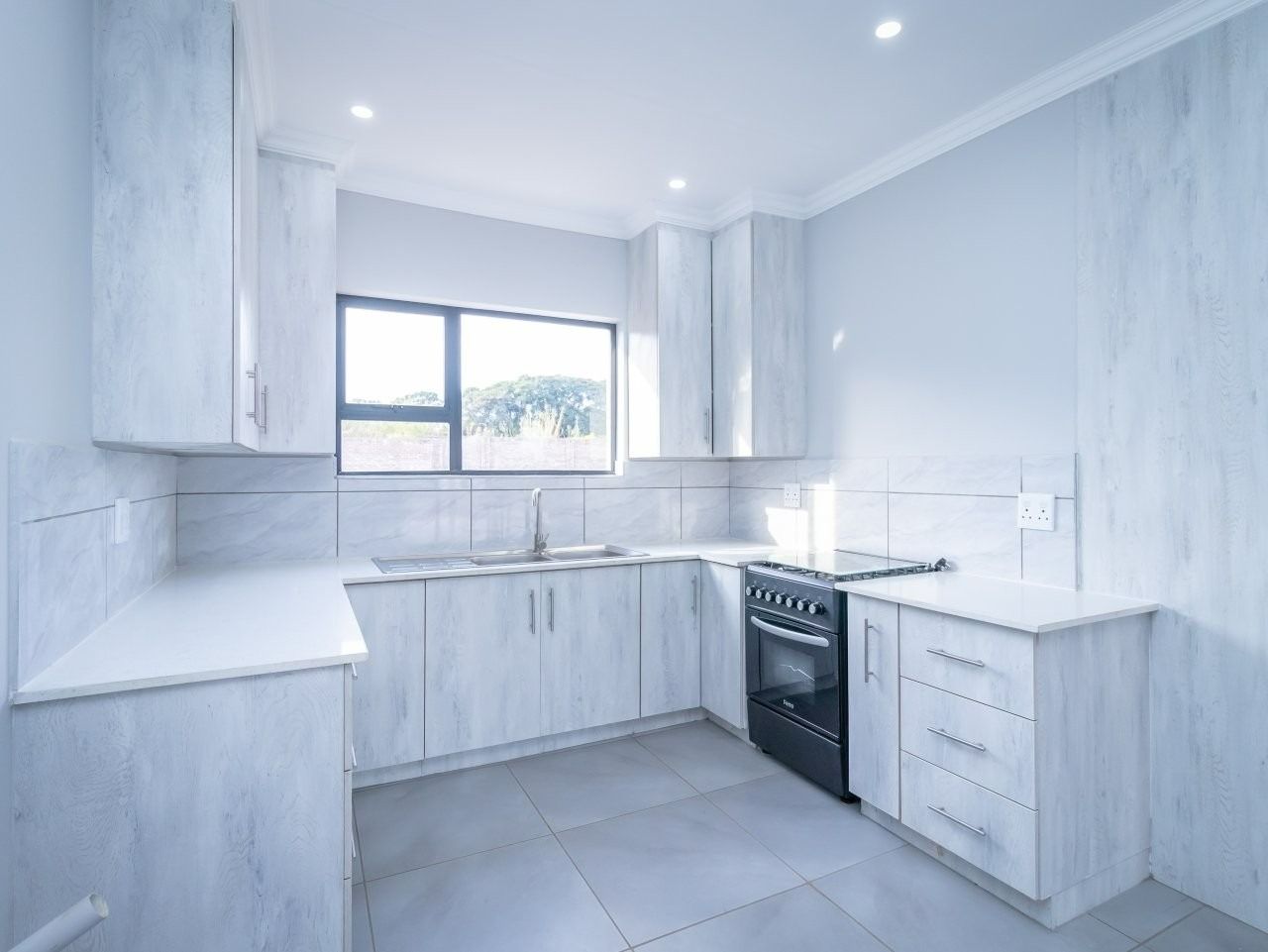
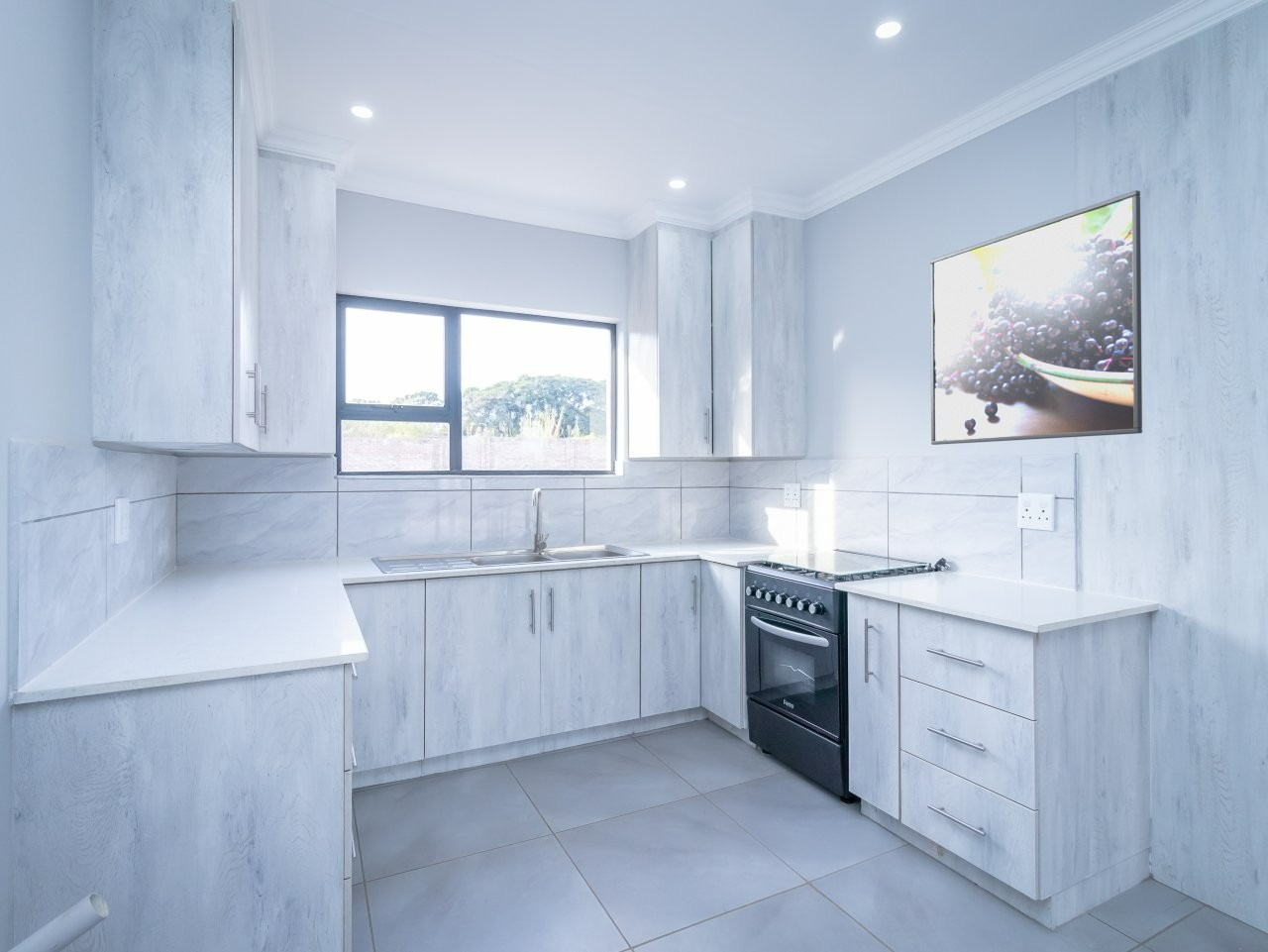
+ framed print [929,189,1143,446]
